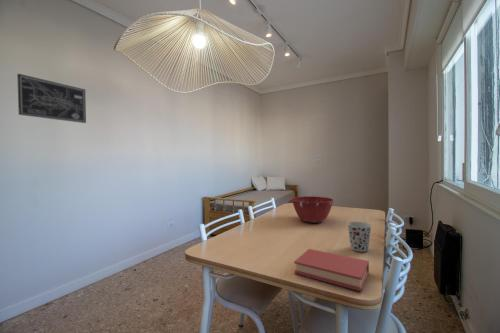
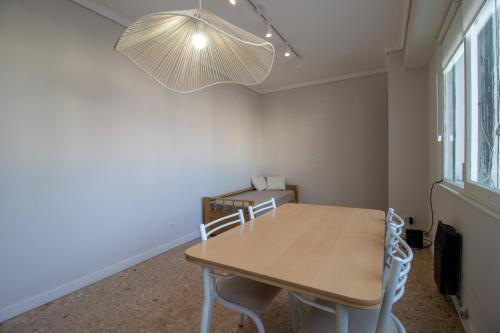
- book [293,248,370,293]
- cup [346,221,372,253]
- mixing bowl [291,195,334,224]
- wall art [16,73,87,124]
